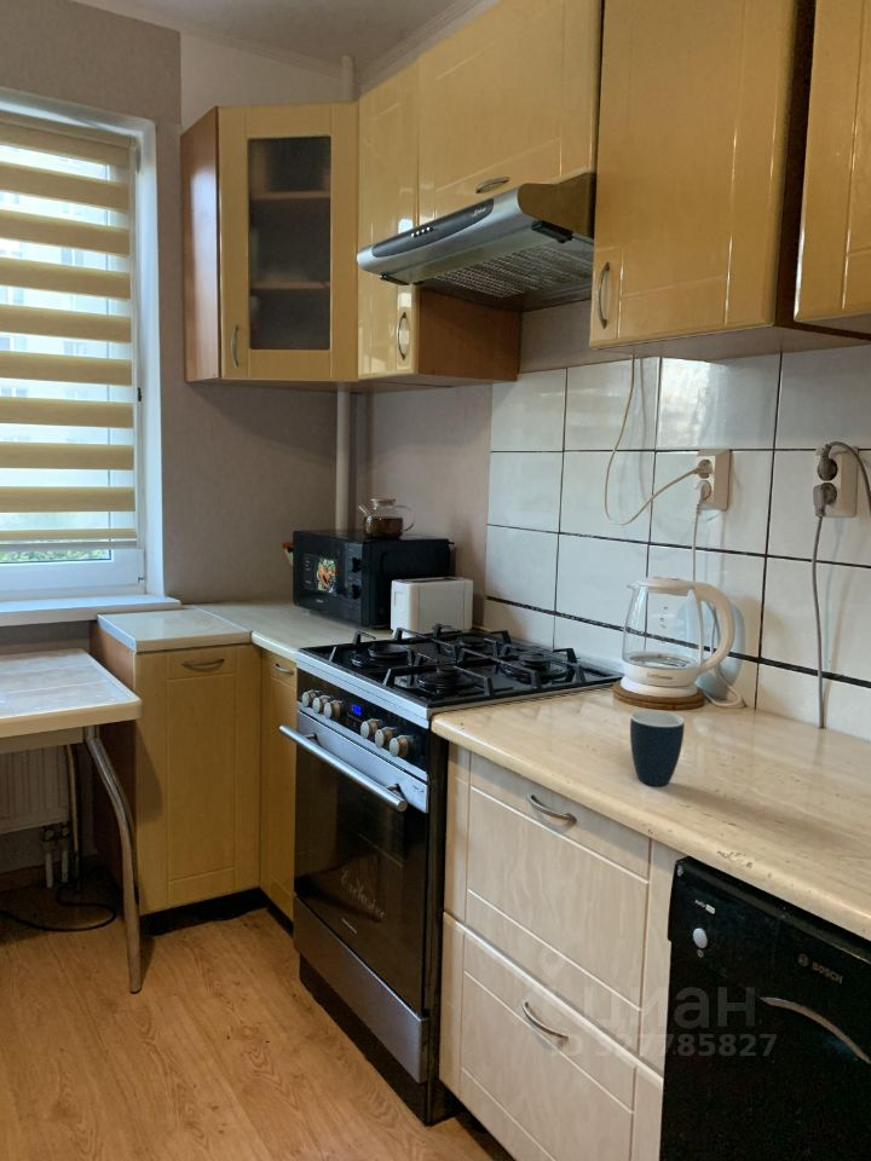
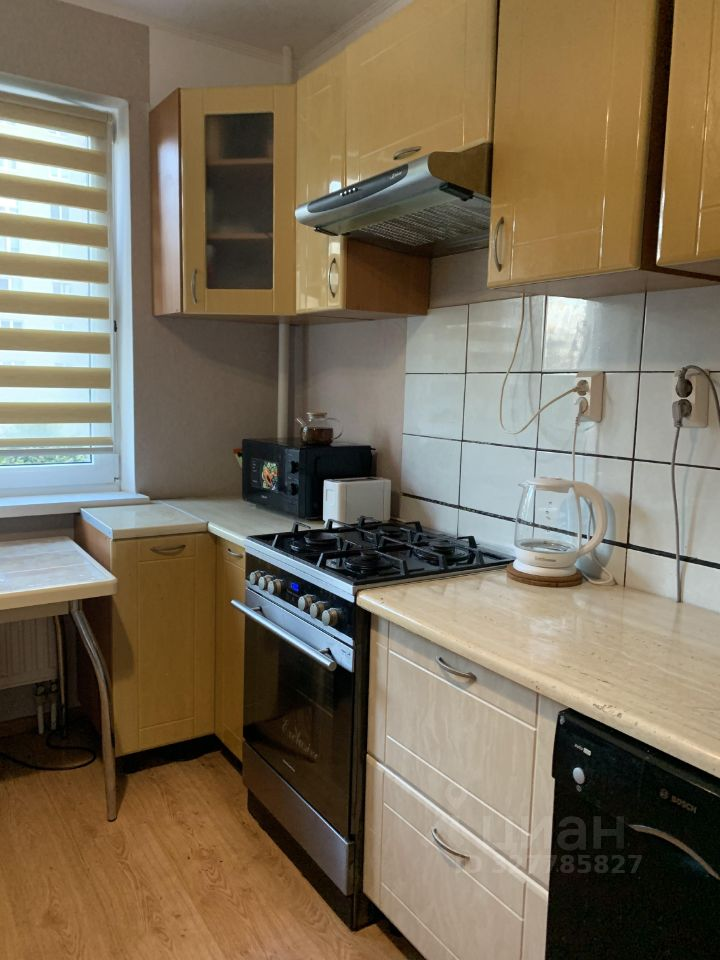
- mug [629,709,686,787]
